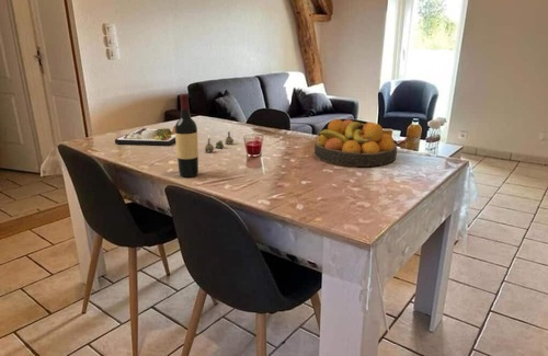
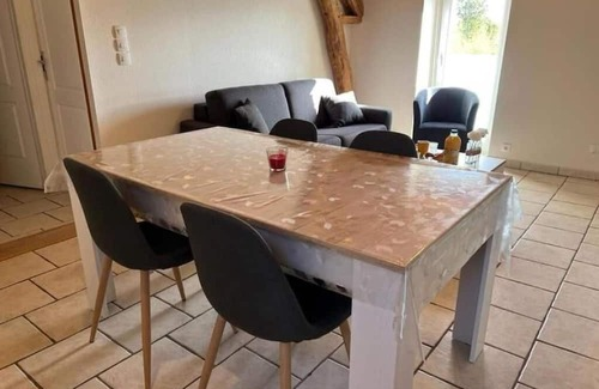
- wine bottle [174,93,199,179]
- dinner plate [114,125,176,147]
- candle holder [204,128,235,152]
- fruit bowl [313,118,398,168]
